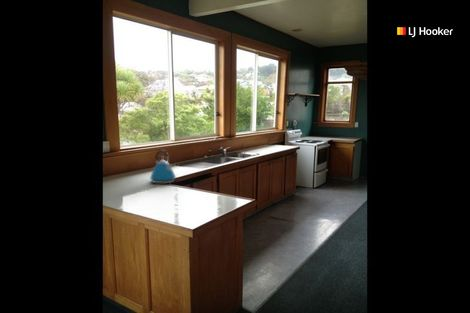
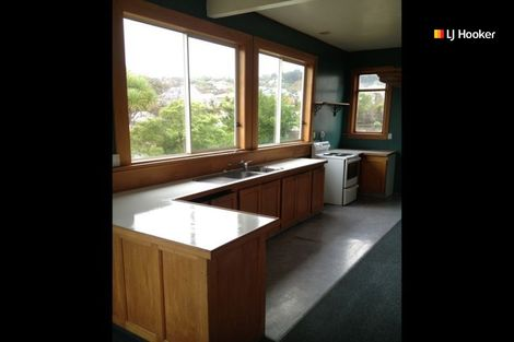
- kettle [149,149,177,184]
